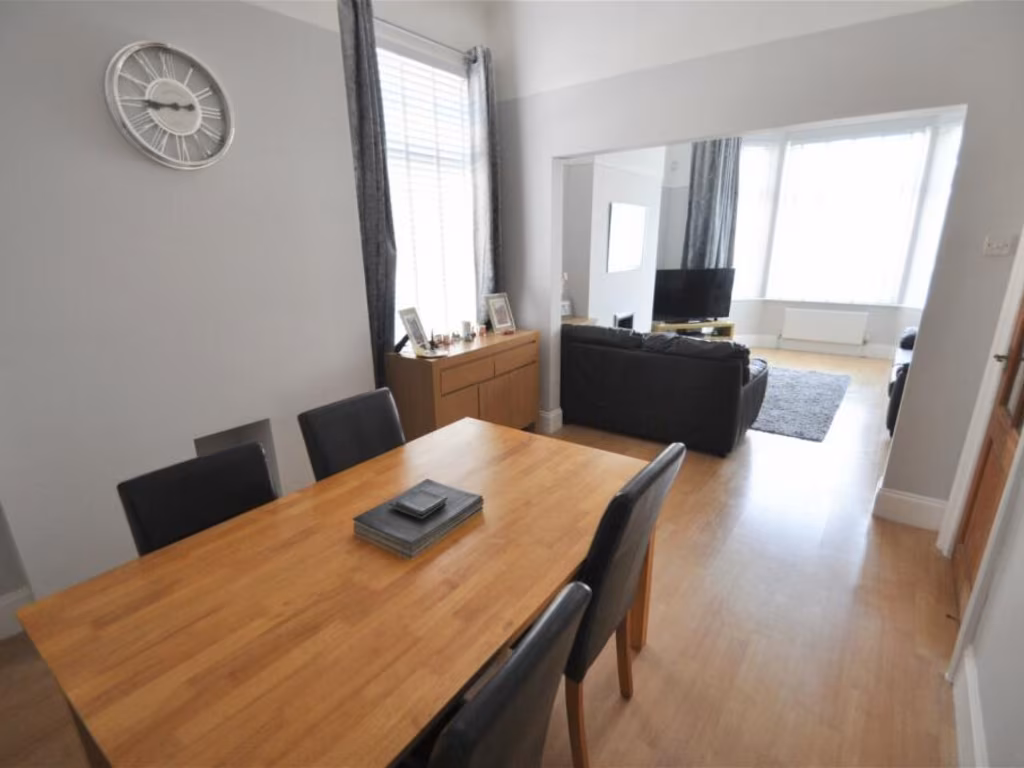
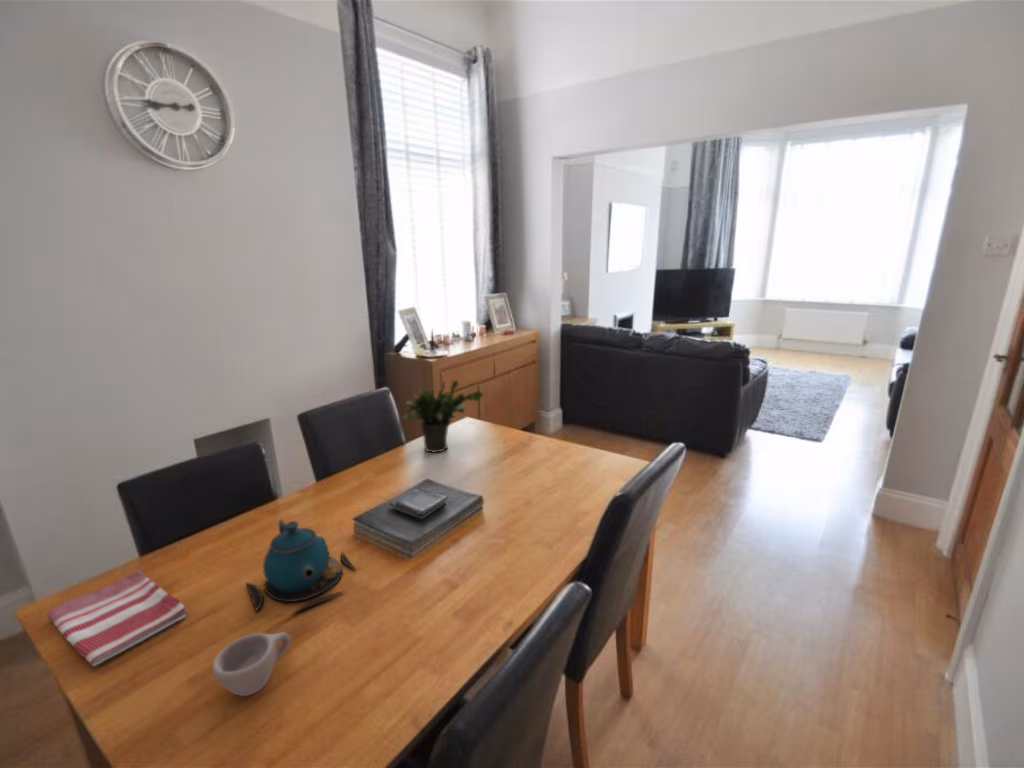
+ teapot [245,519,357,615]
+ dish towel [46,569,188,667]
+ cup [212,631,292,697]
+ potted plant [402,376,485,454]
